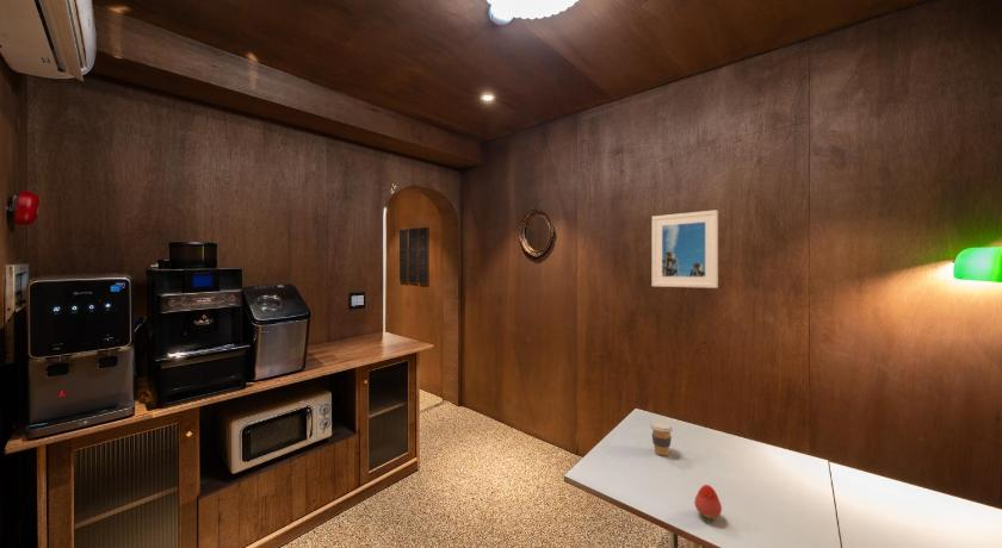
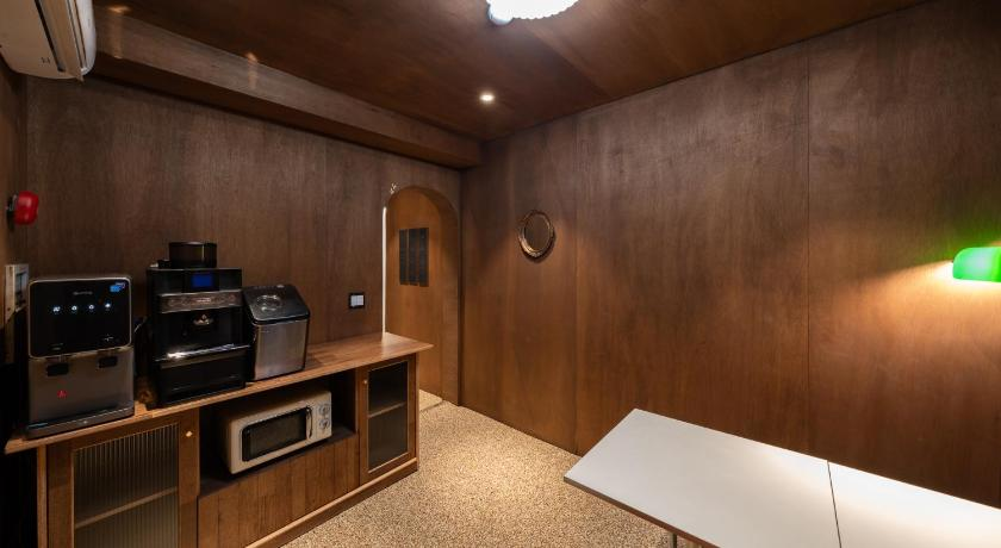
- coffee cup [649,421,674,456]
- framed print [650,208,719,289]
- fruit [693,484,723,523]
